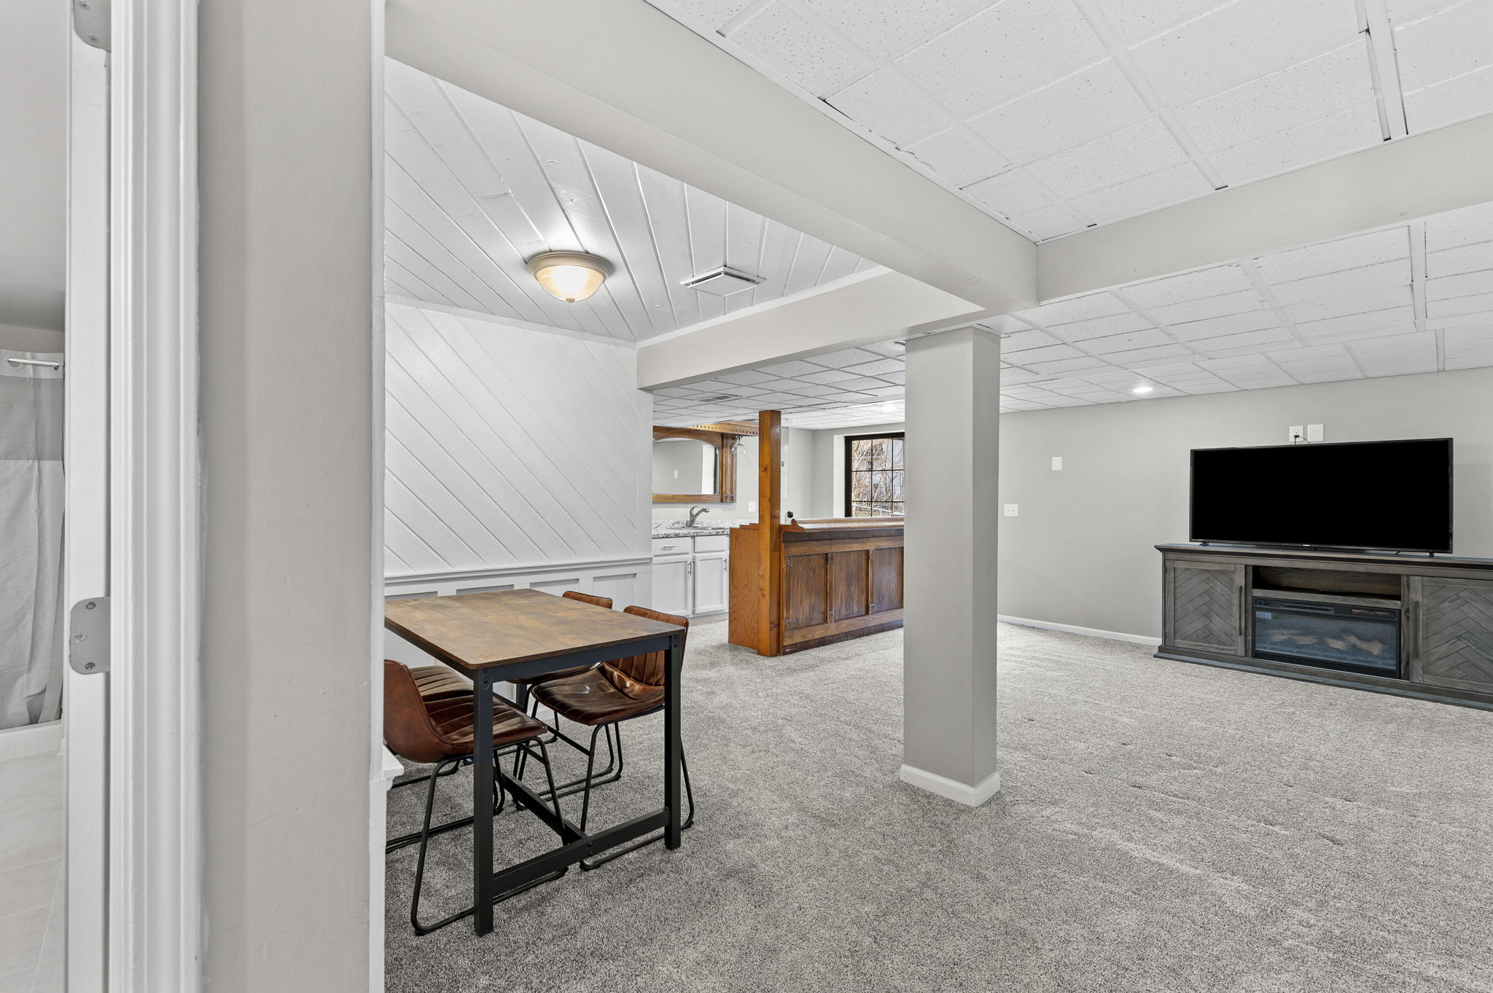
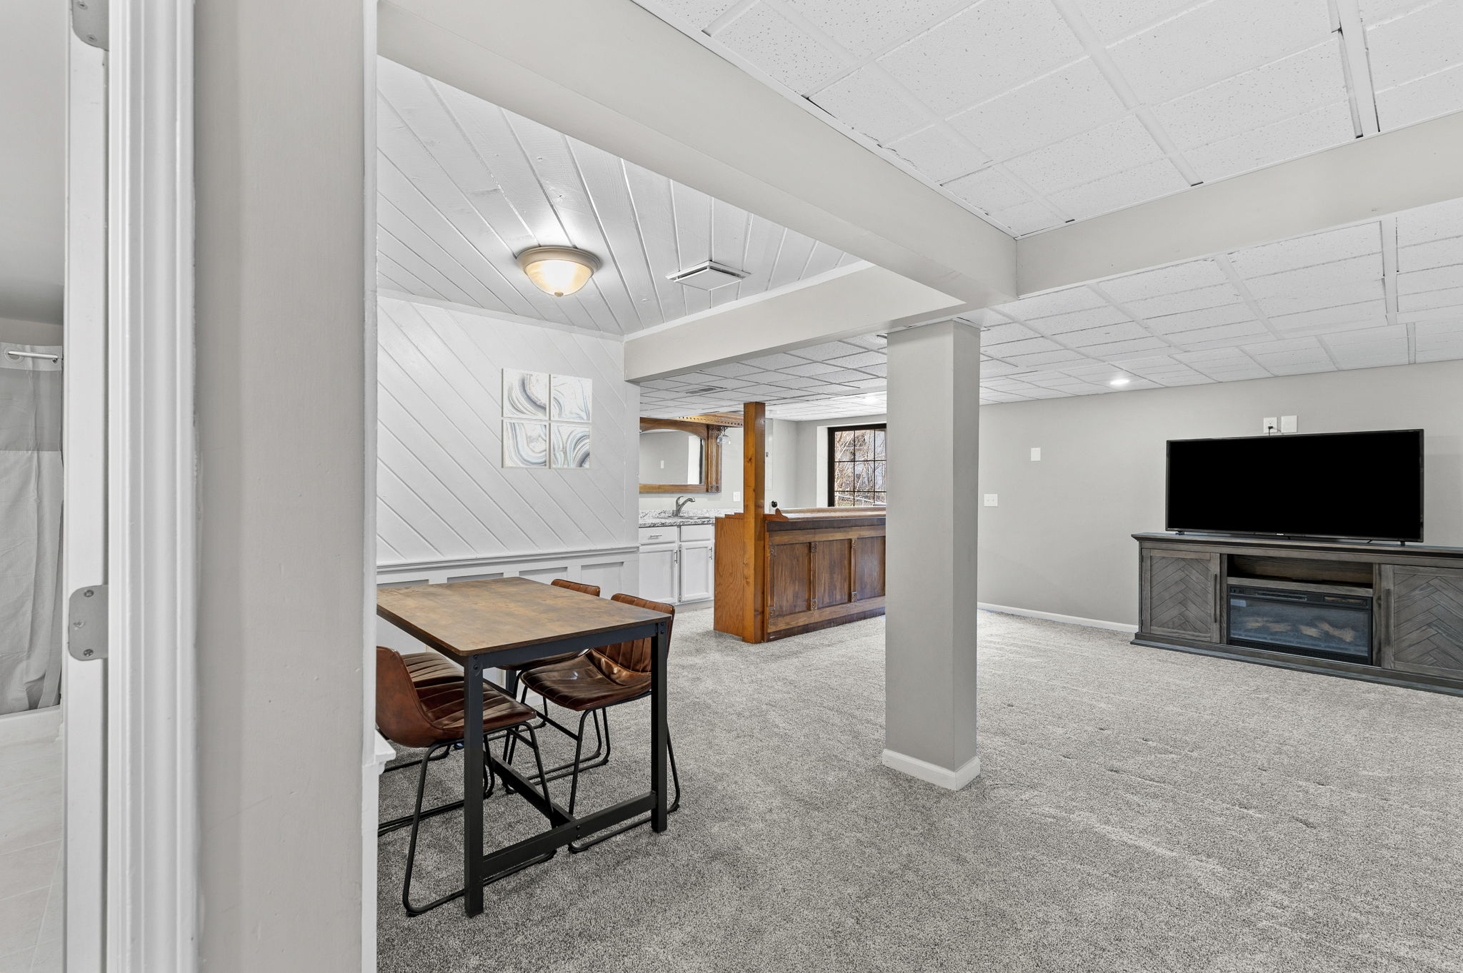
+ wall art [501,368,592,470]
